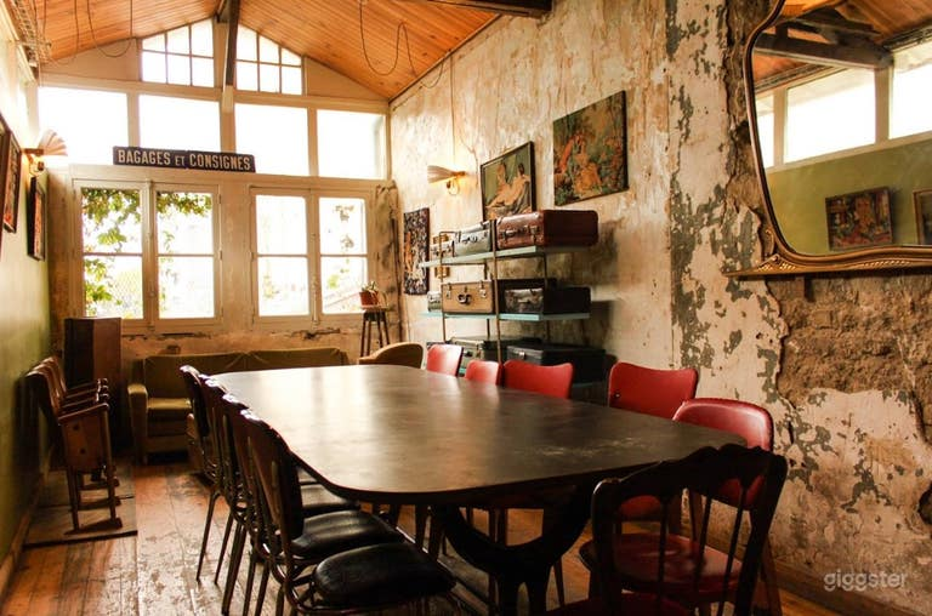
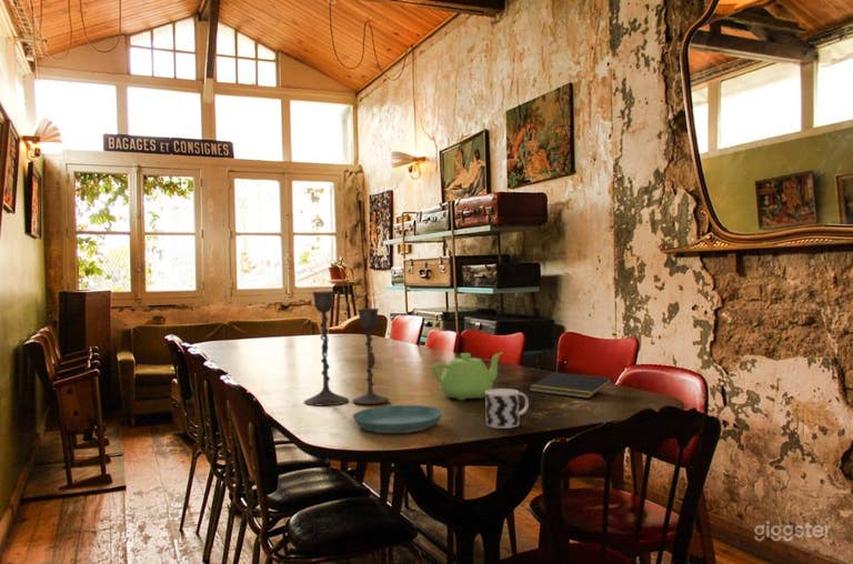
+ teapot [431,351,504,401]
+ candlestick [303,290,390,406]
+ saucer [351,404,444,434]
+ cup [484,387,530,430]
+ notepad [529,371,613,400]
